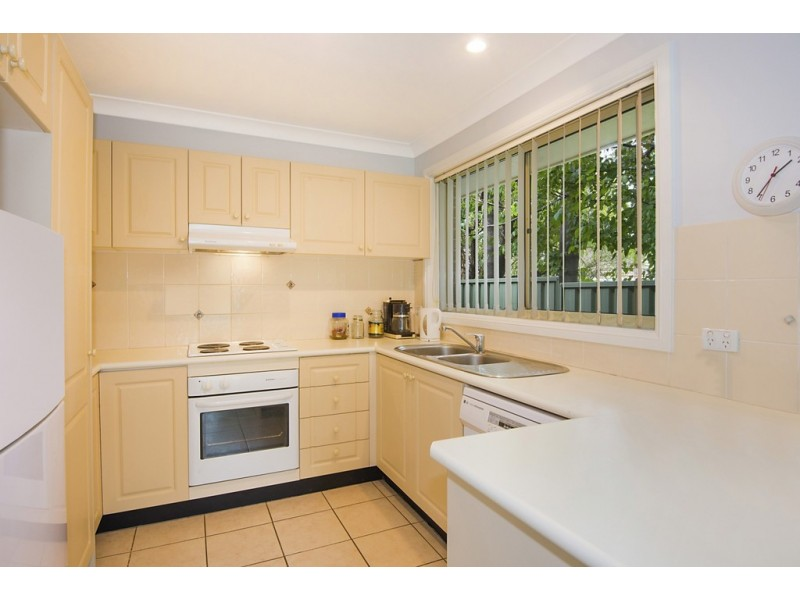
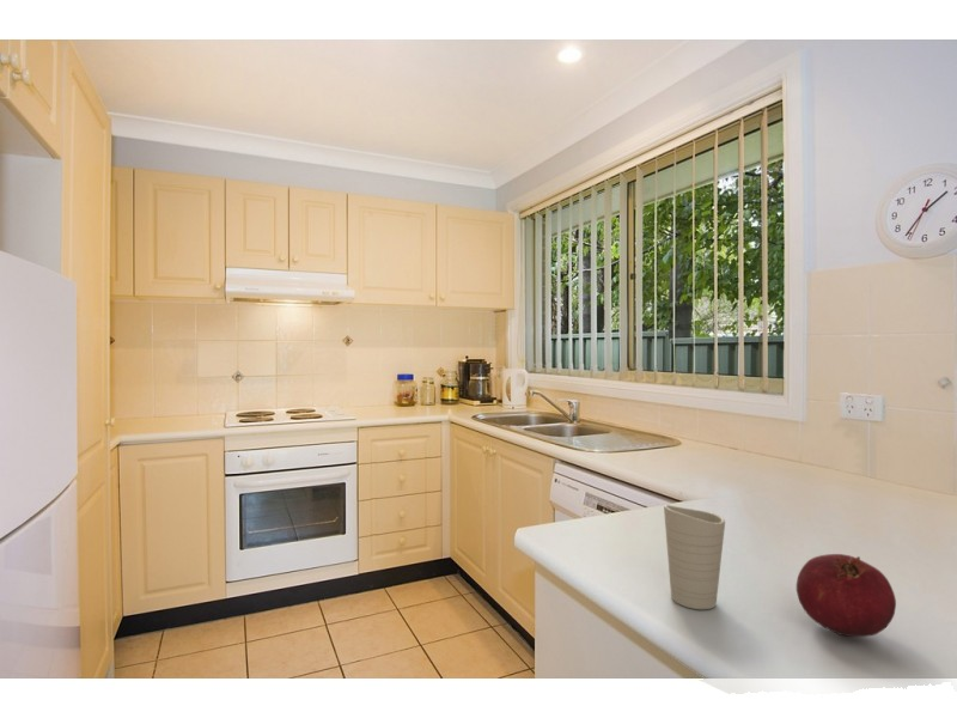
+ fruit [796,553,897,638]
+ cup [663,504,726,610]
